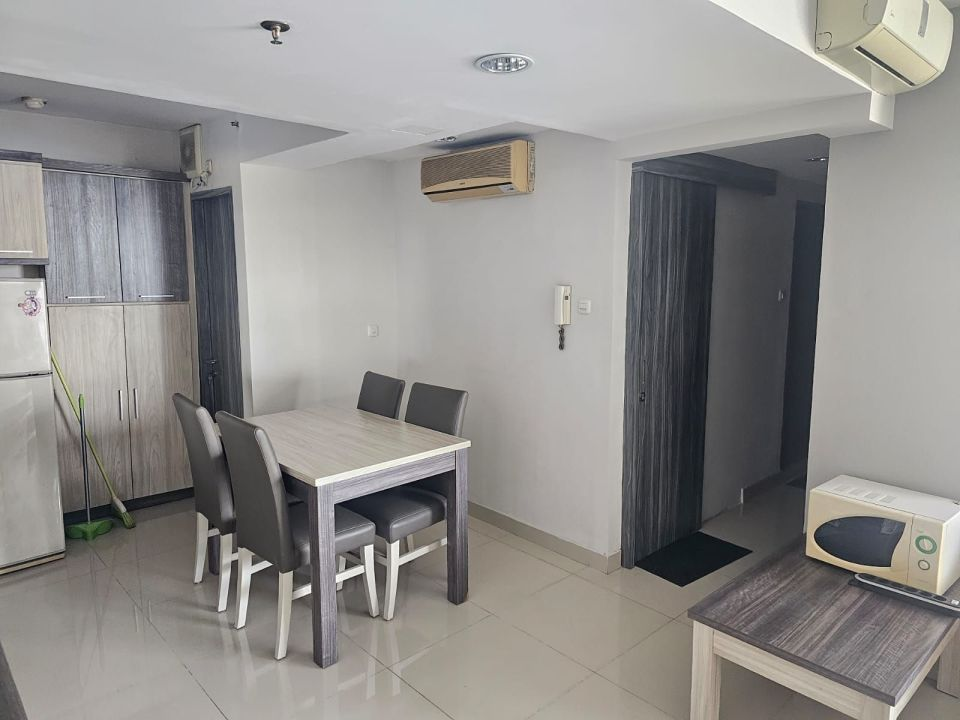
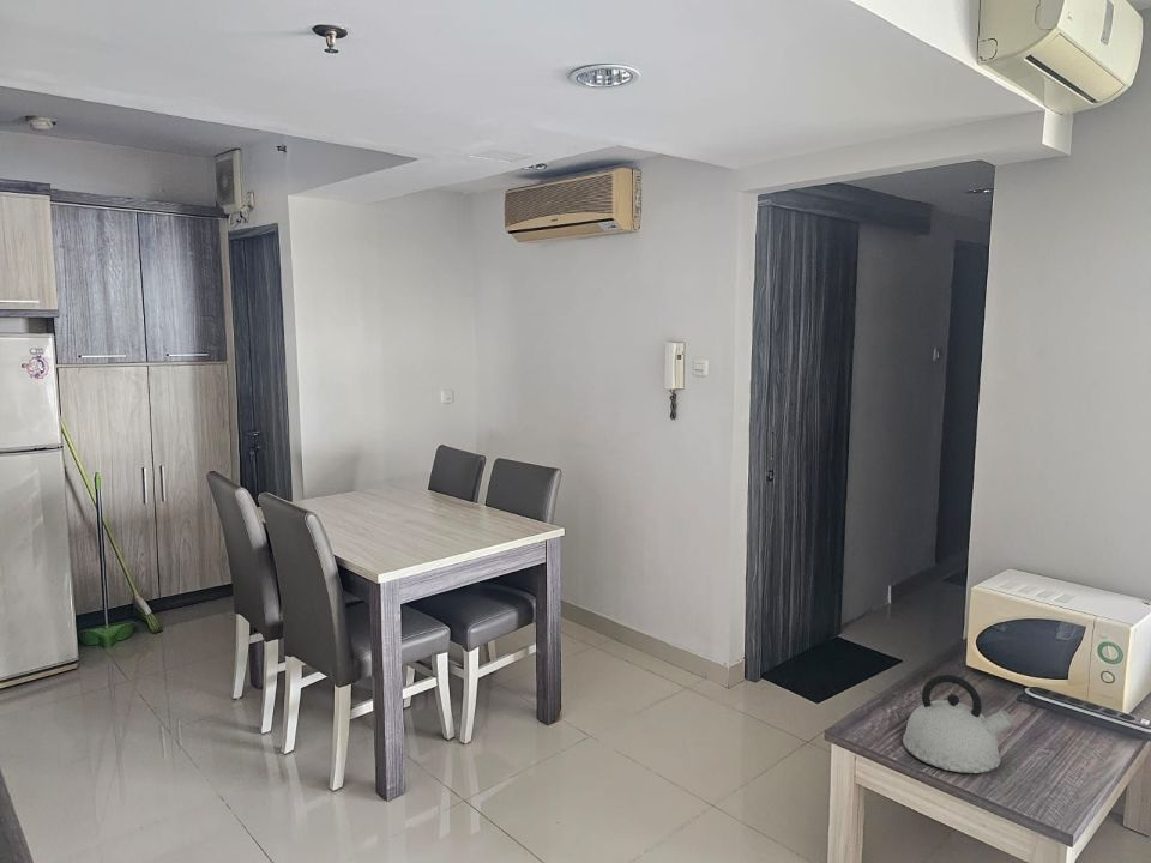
+ kettle [902,674,1014,774]
